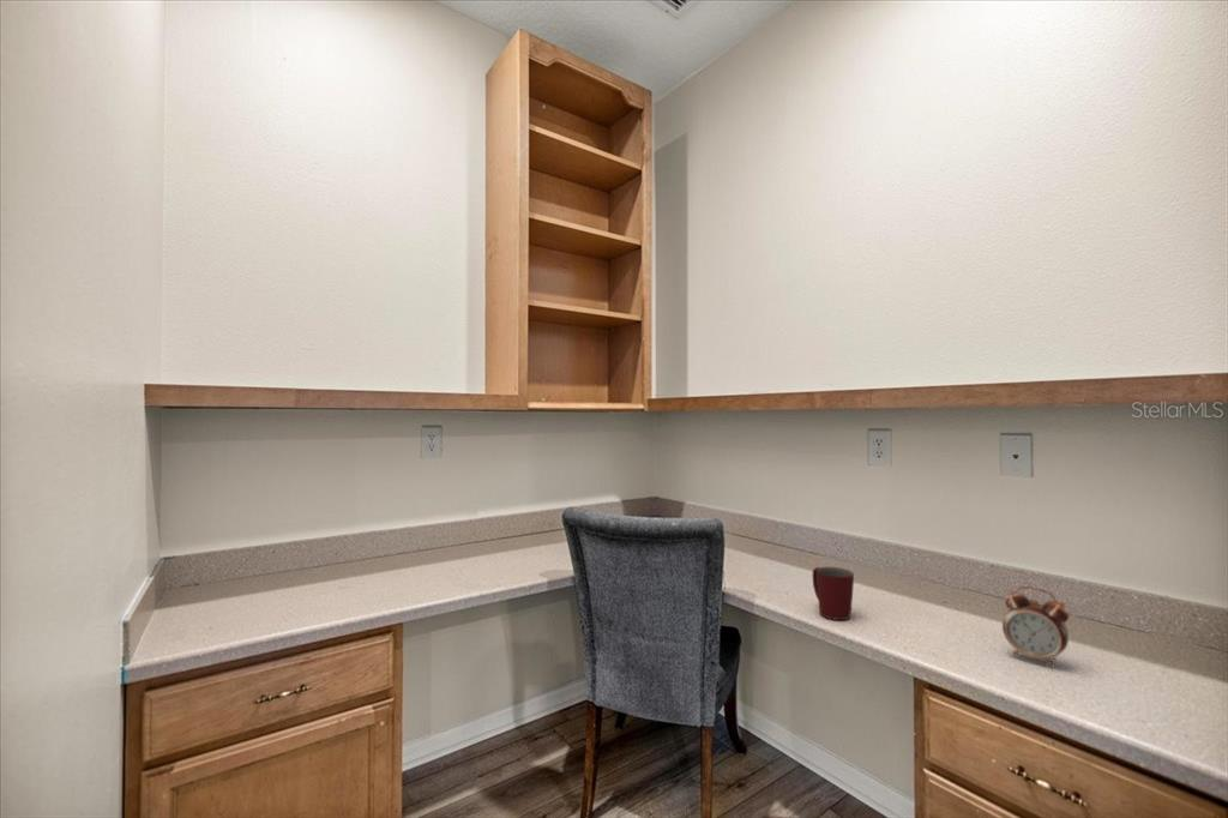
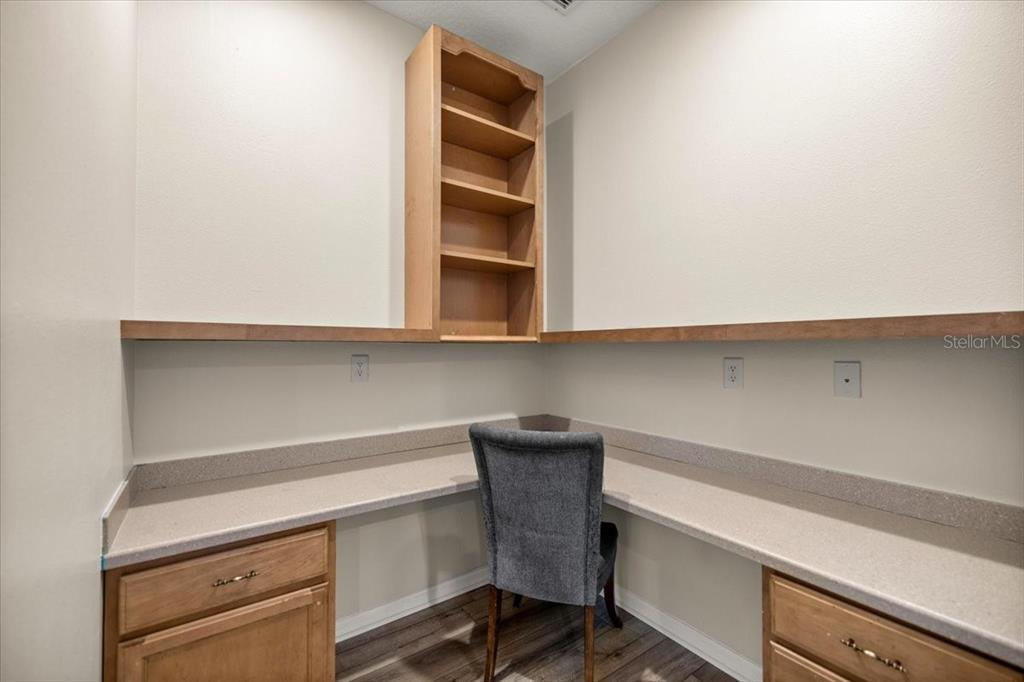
- alarm clock [1001,585,1071,668]
- mug [812,566,855,621]
